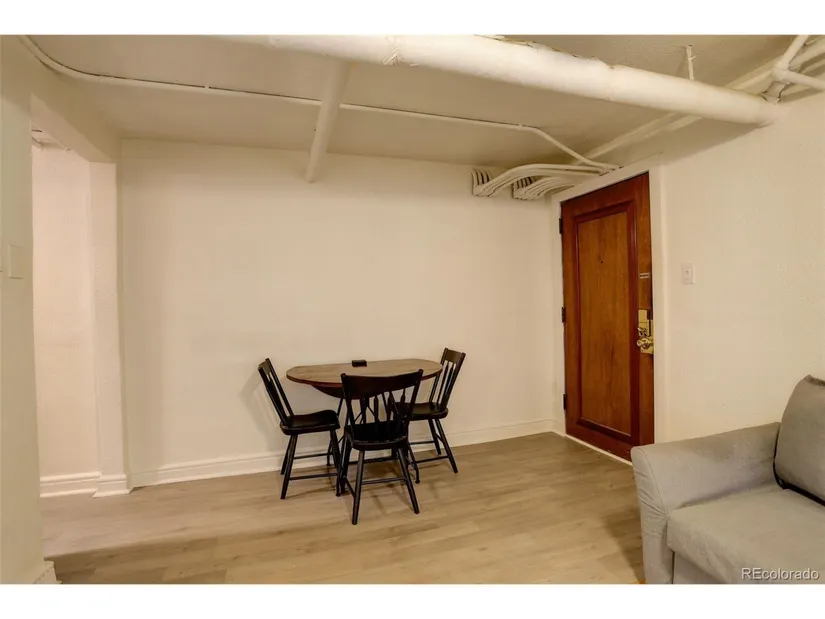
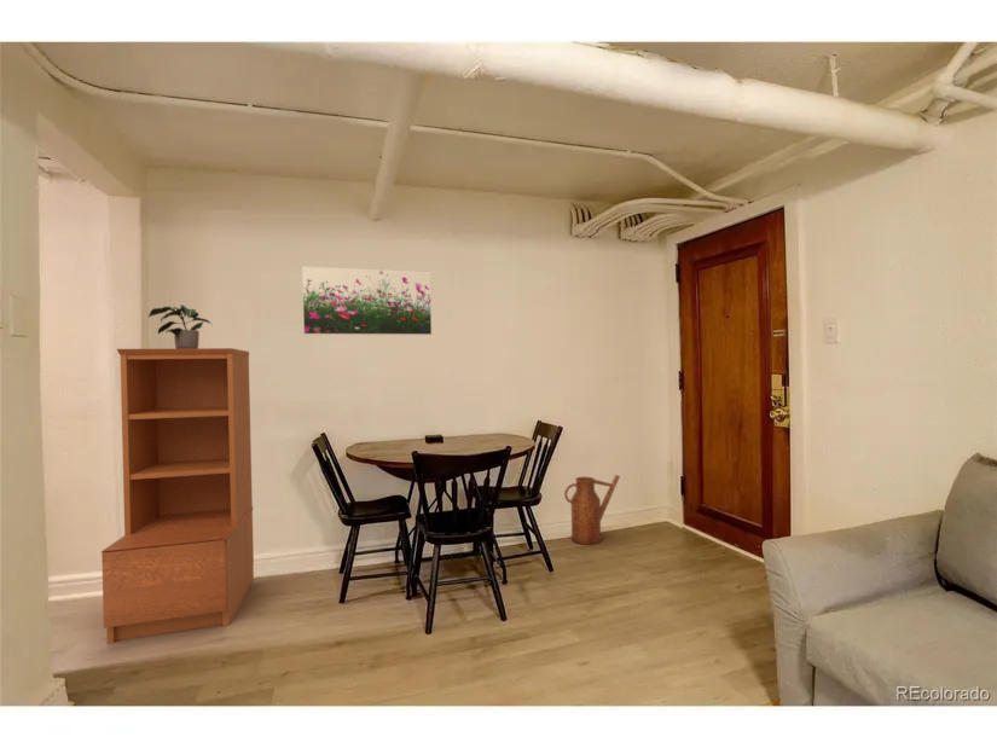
+ watering can [563,474,621,546]
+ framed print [301,265,433,336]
+ bookshelf [100,347,255,645]
+ potted plant [147,303,214,349]
